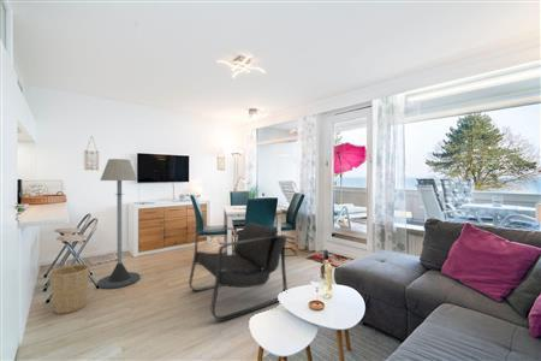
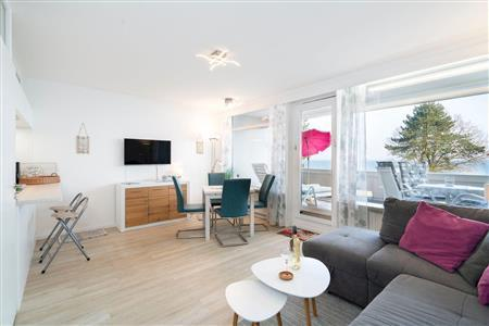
- armchair [188,221,289,322]
- floor lamp [96,158,141,290]
- basket [48,258,91,315]
